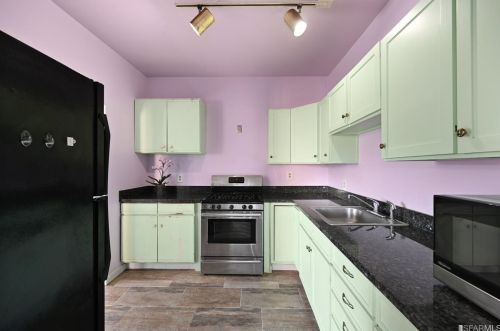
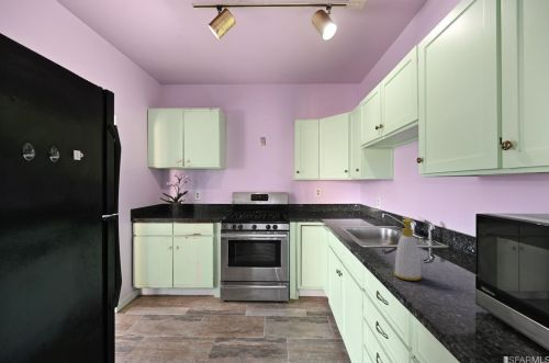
+ soap bottle [393,217,423,282]
